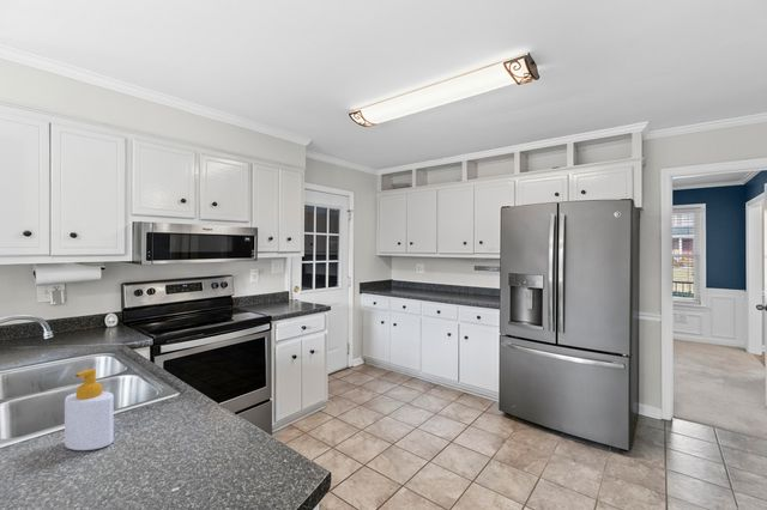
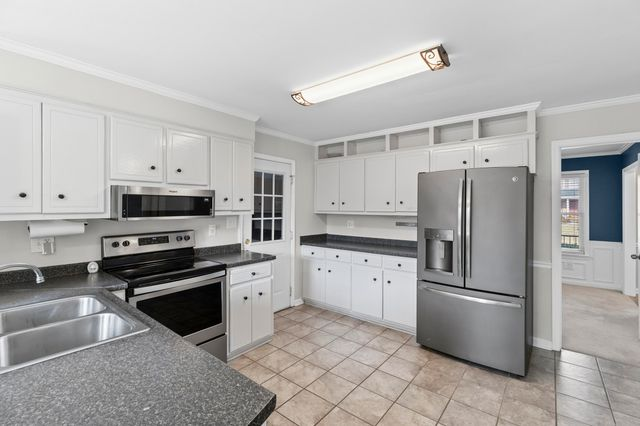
- soap bottle [64,368,115,451]
